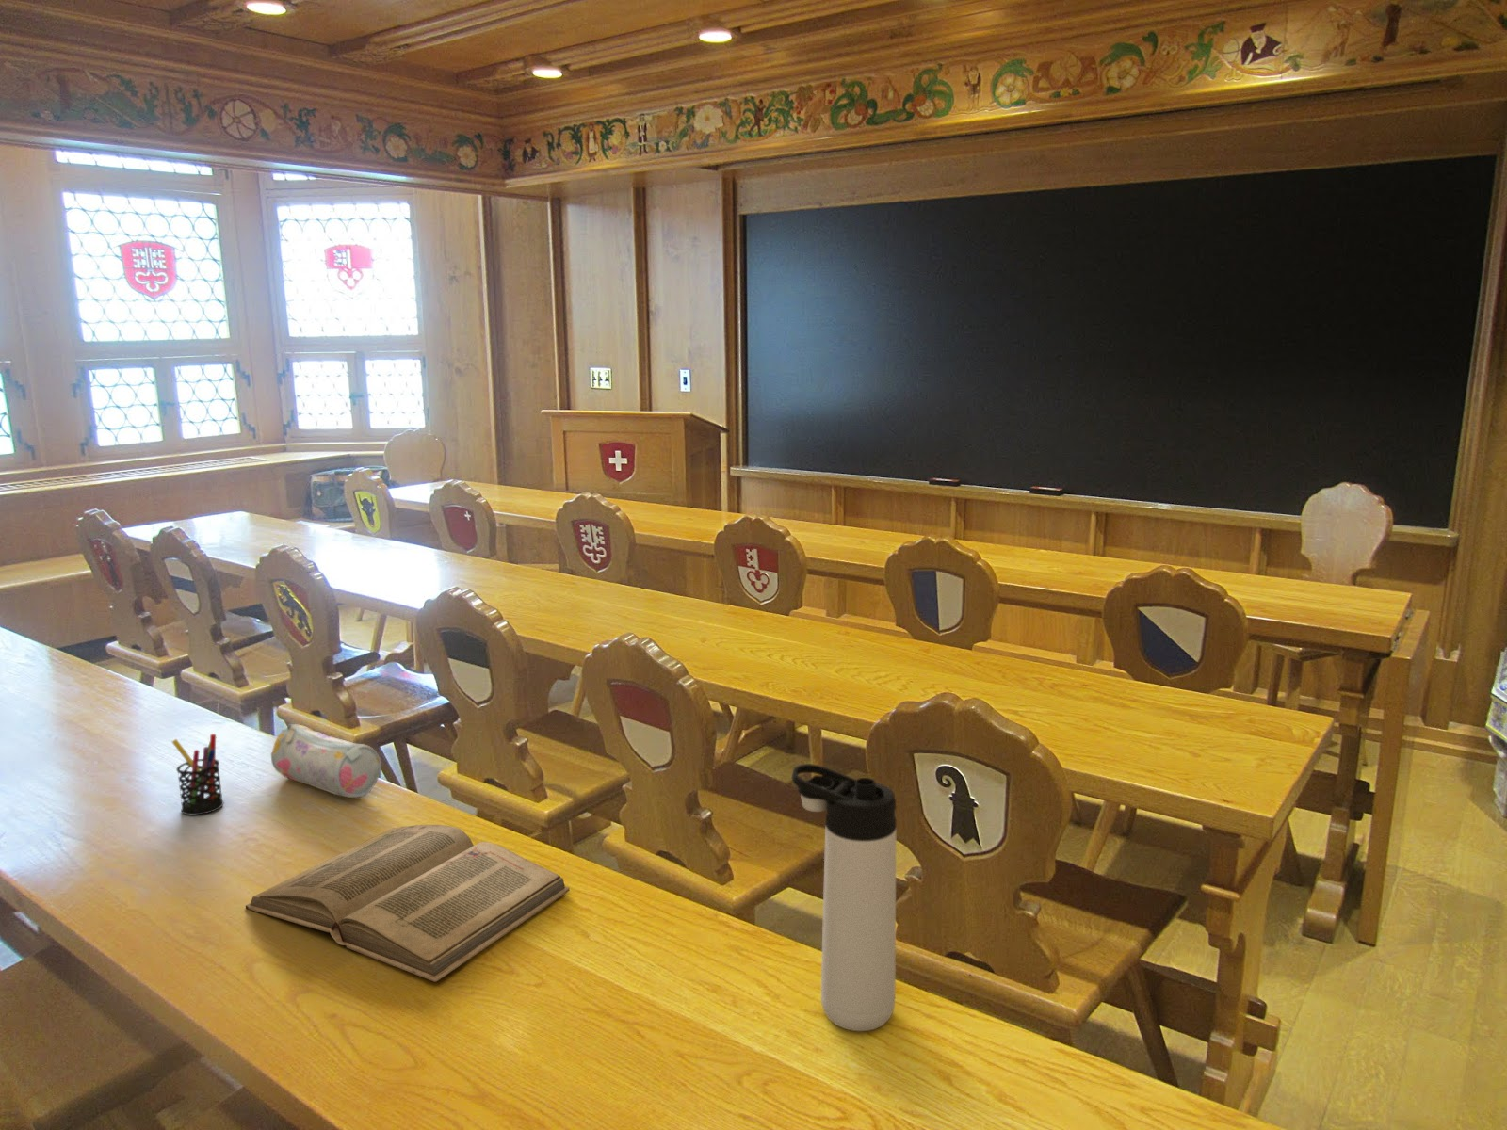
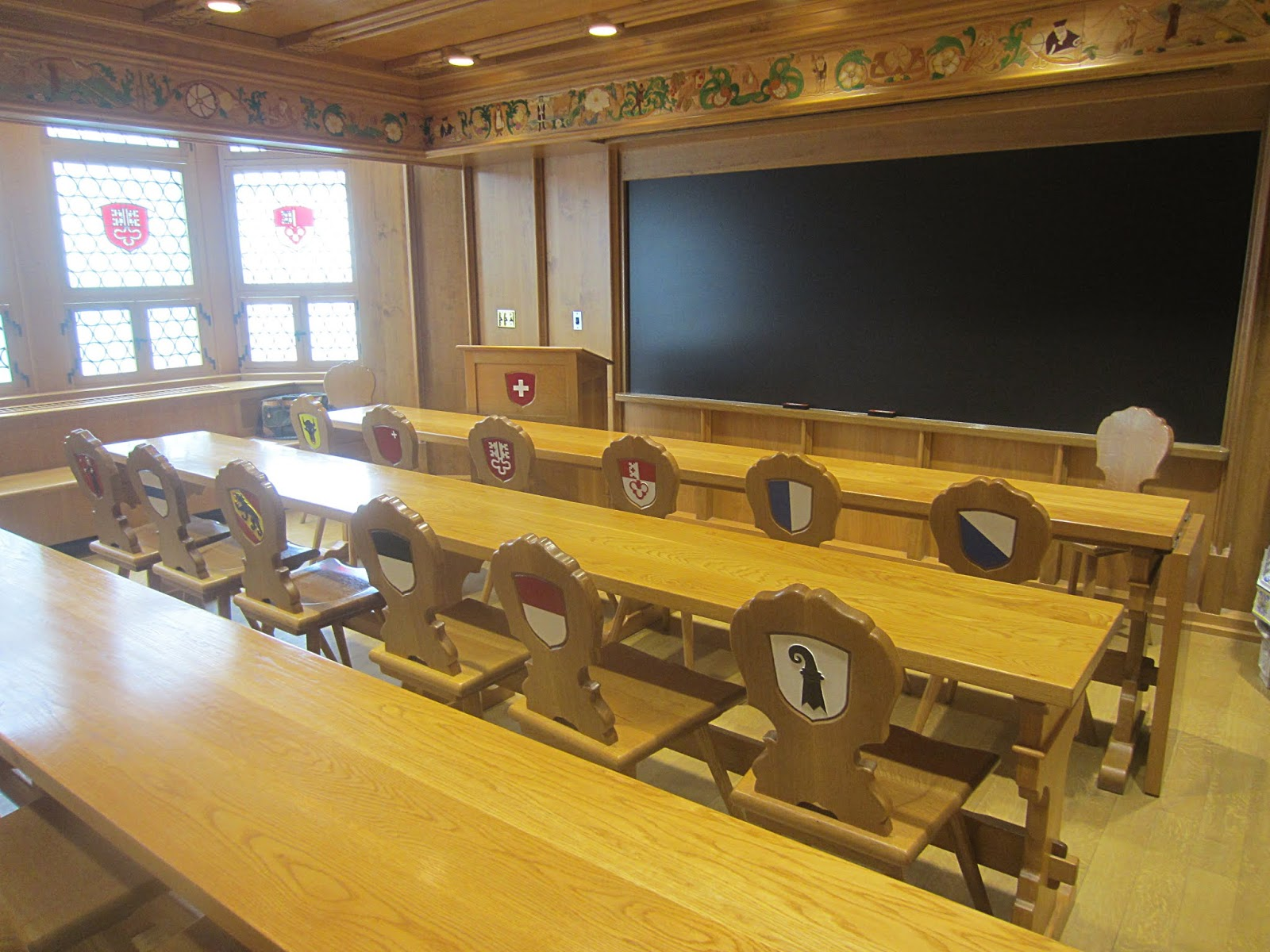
- book [244,824,571,983]
- thermos bottle [791,763,897,1031]
- pen holder [171,732,224,817]
- pencil case [271,723,382,799]
